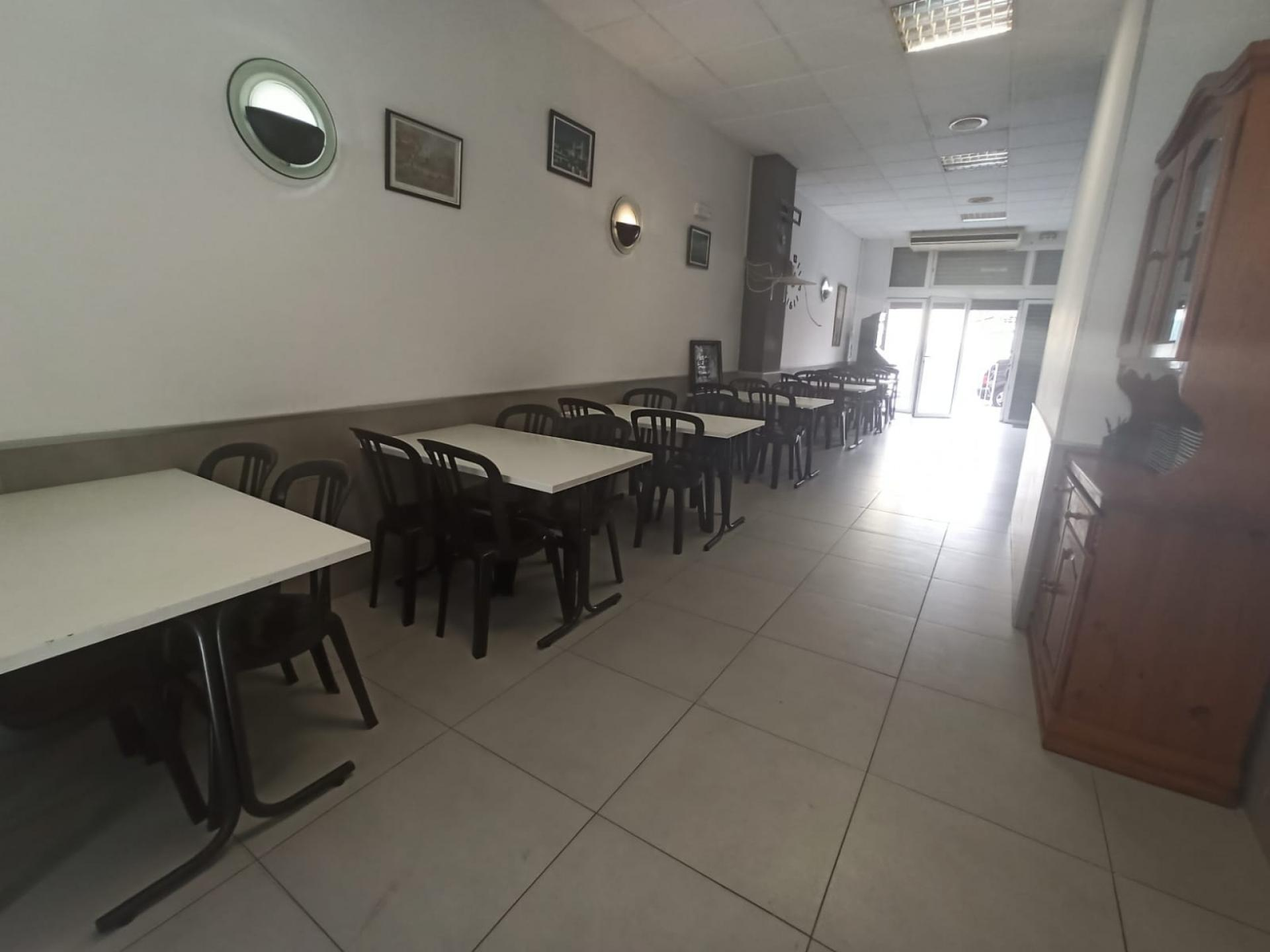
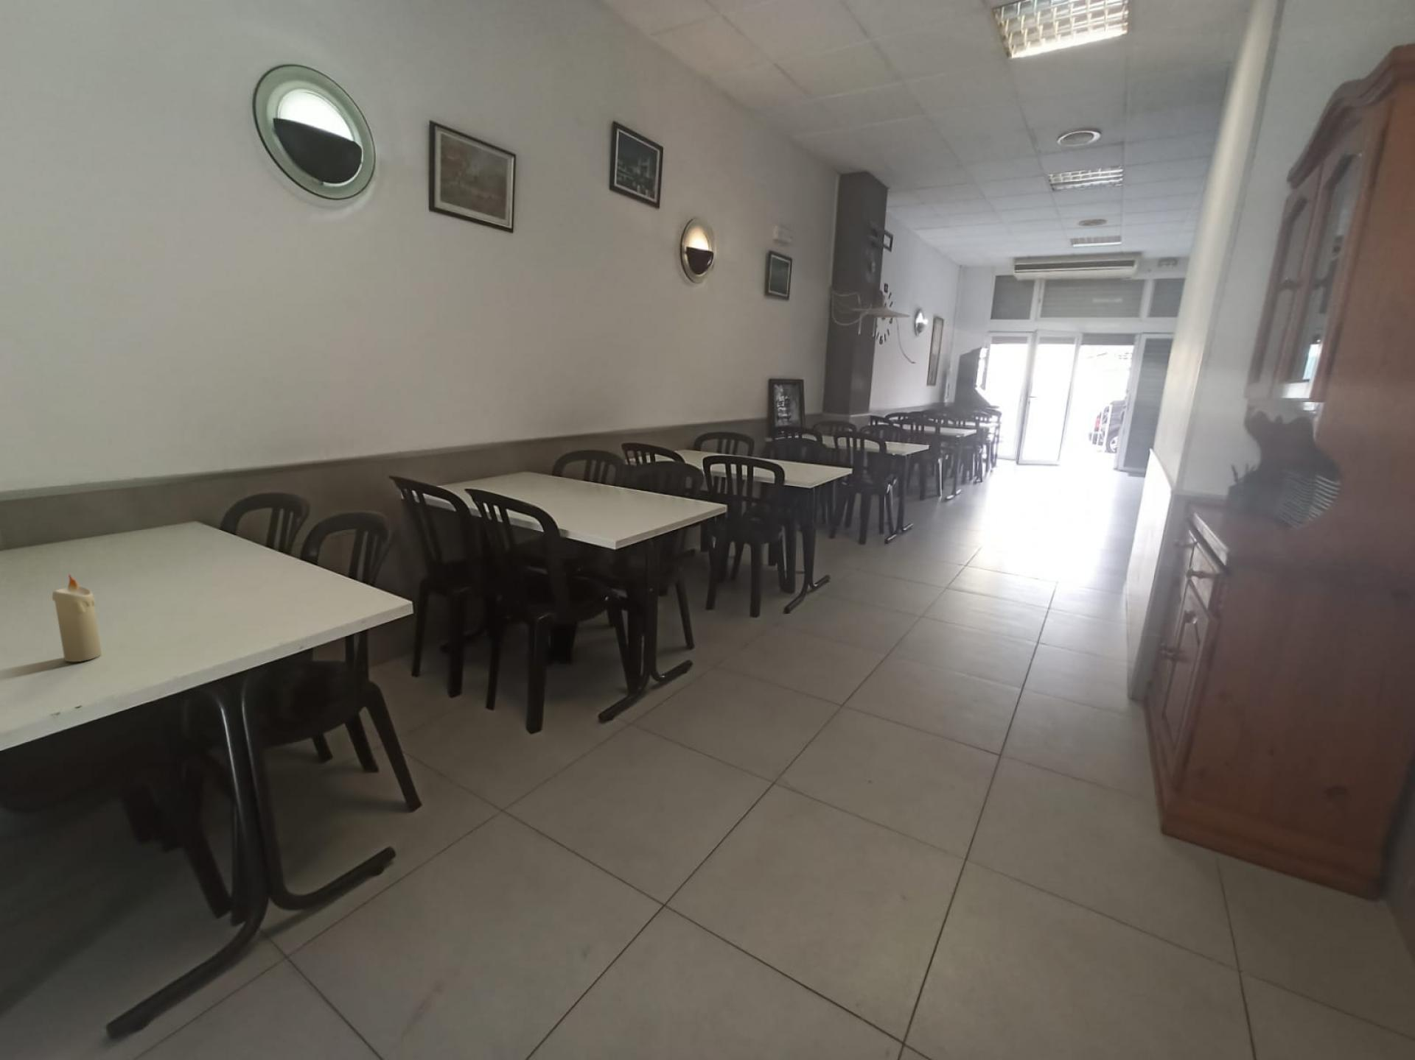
+ candle [51,573,101,662]
